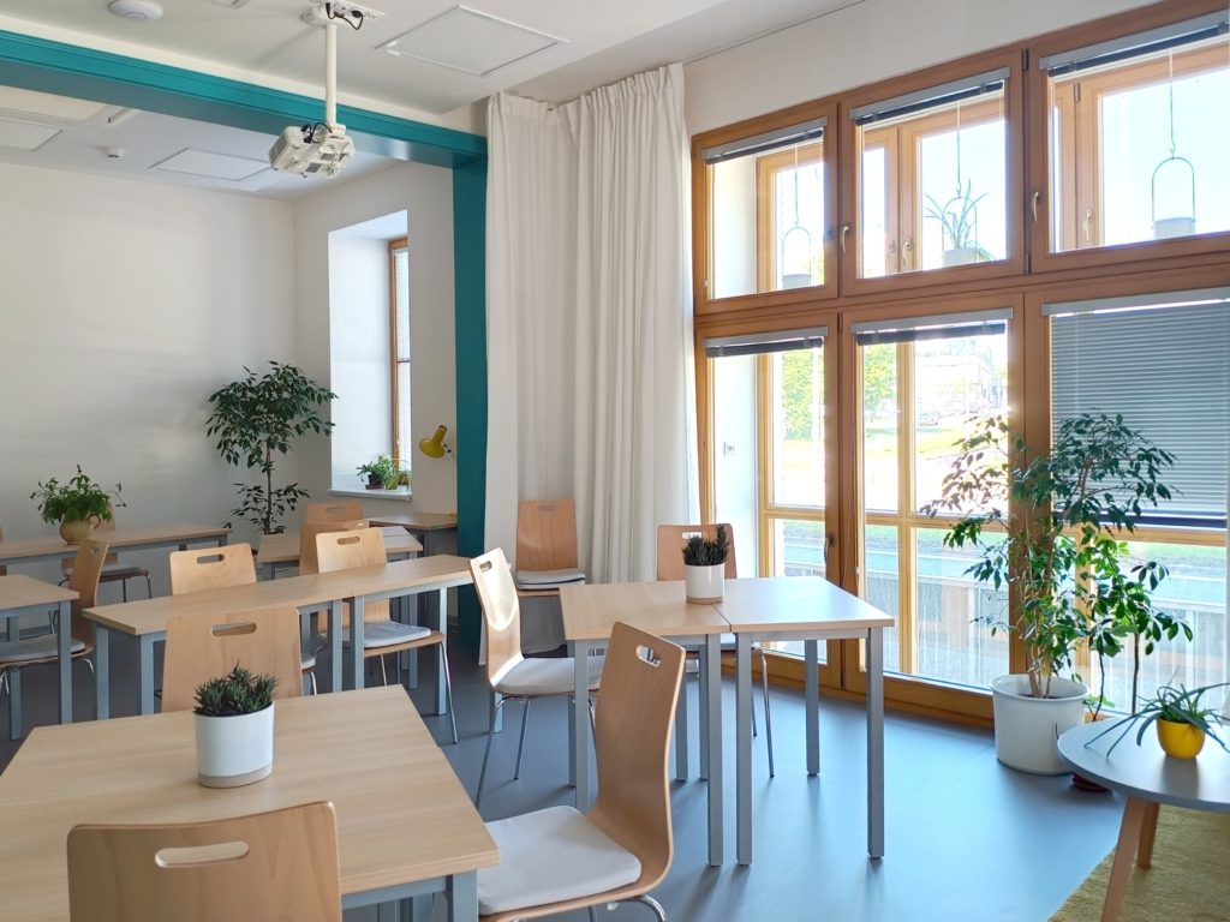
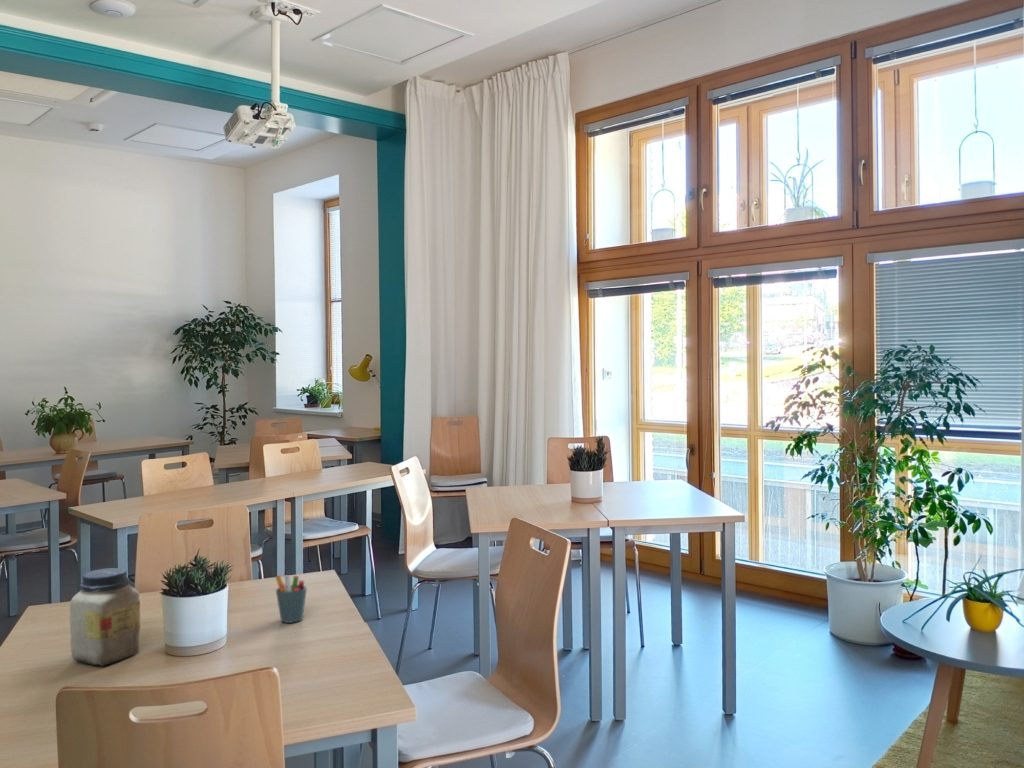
+ jar [69,567,141,668]
+ pen holder [275,574,308,624]
